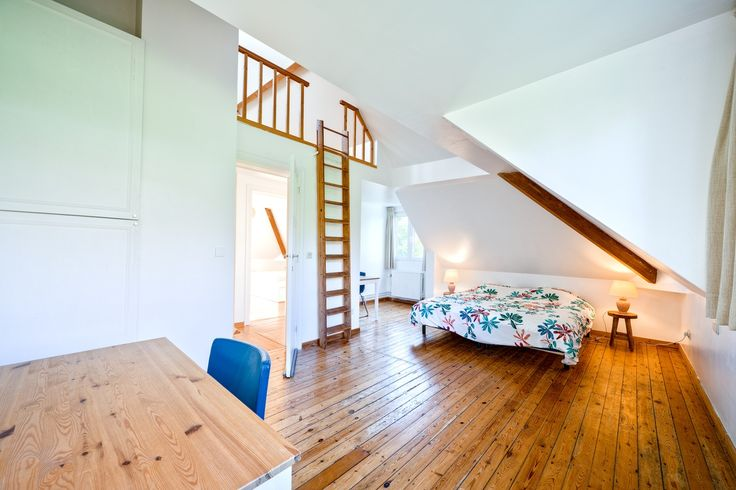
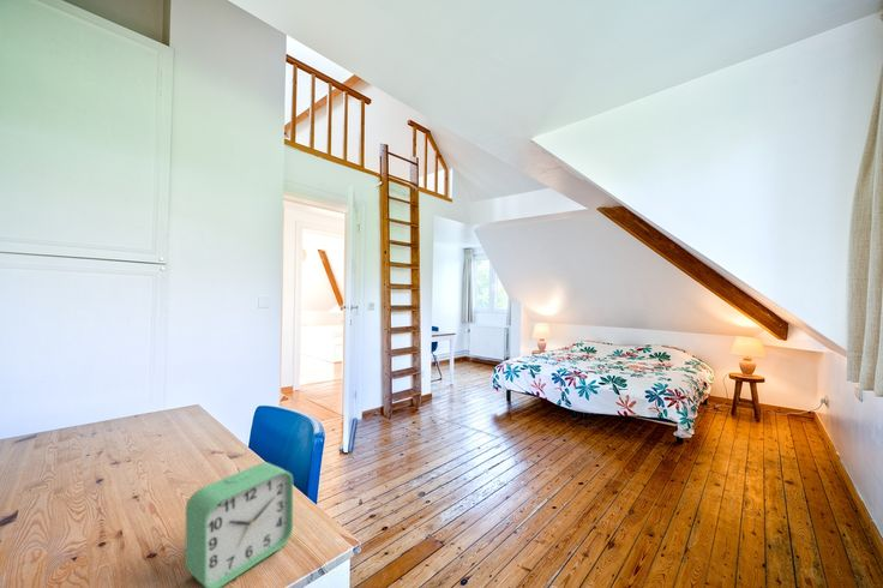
+ alarm clock [184,461,294,588]
